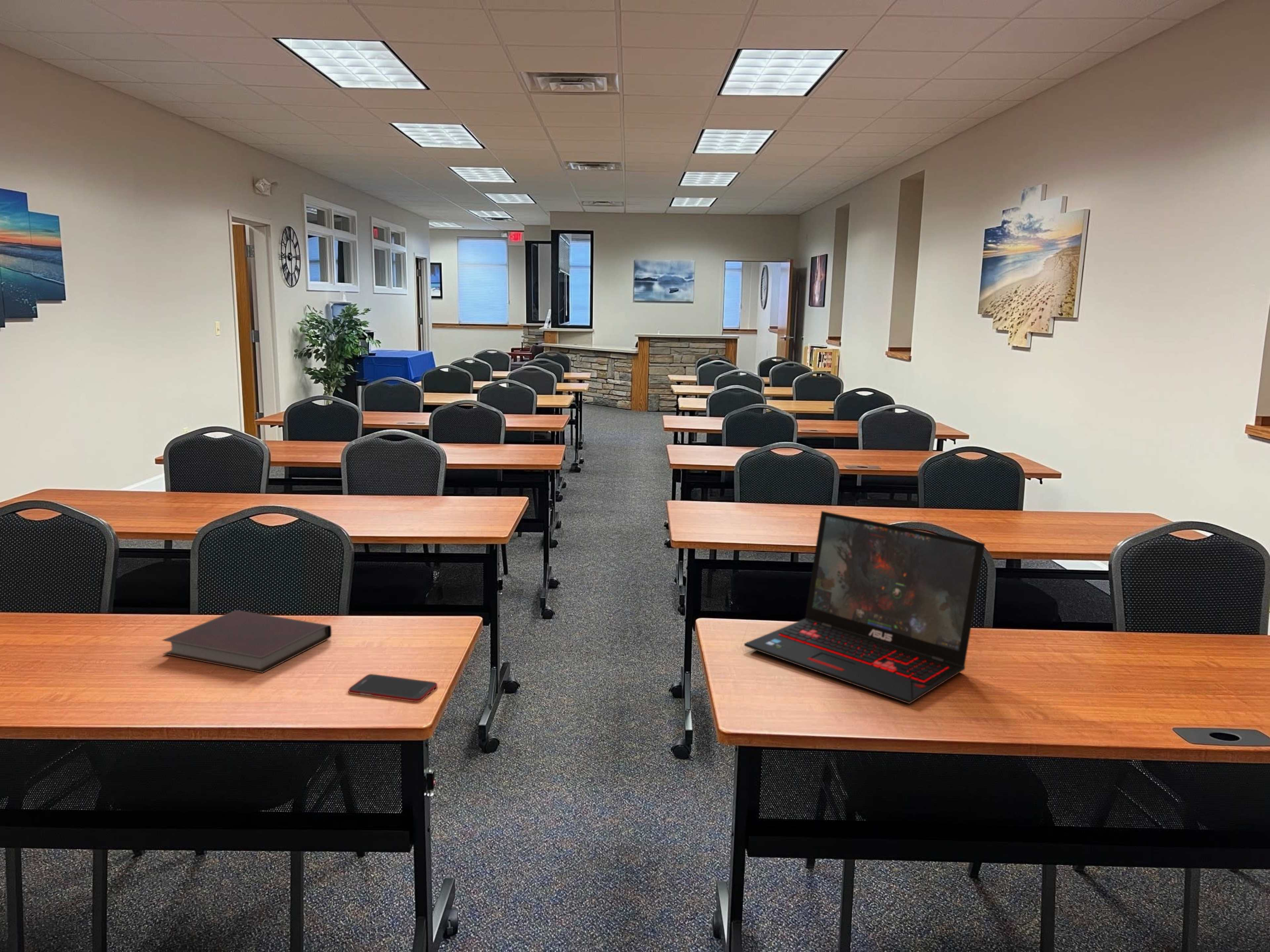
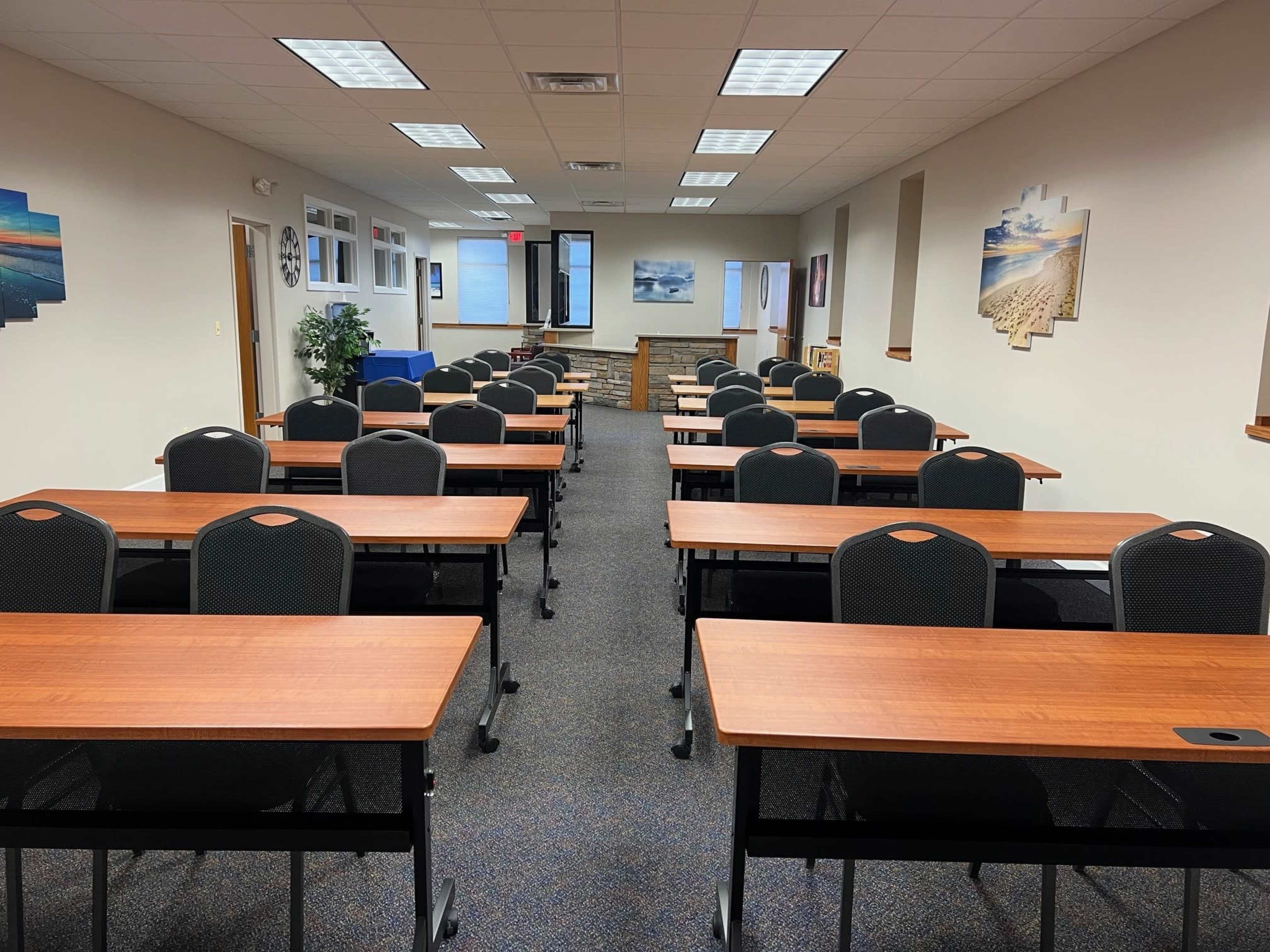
- laptop [744,511,985,704]
- notebook [162,610,332,673]
- cell phone [348,674,438,702]
